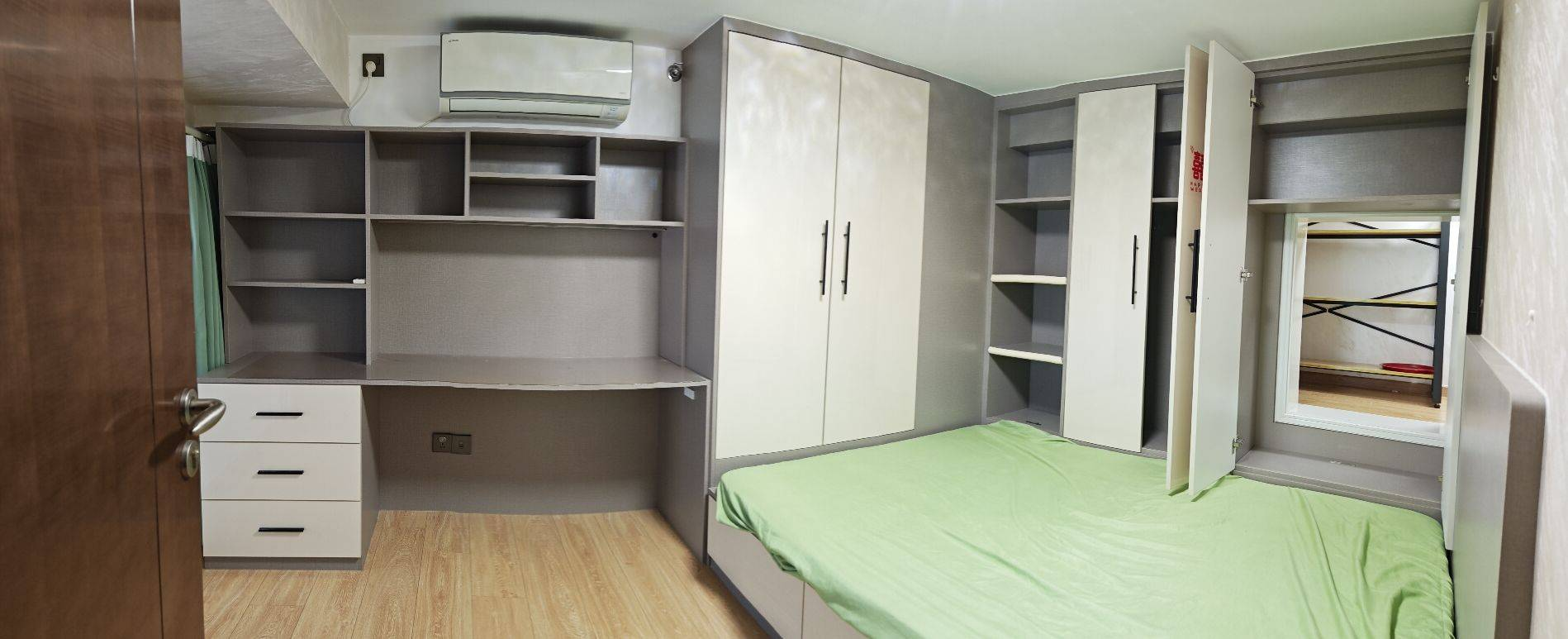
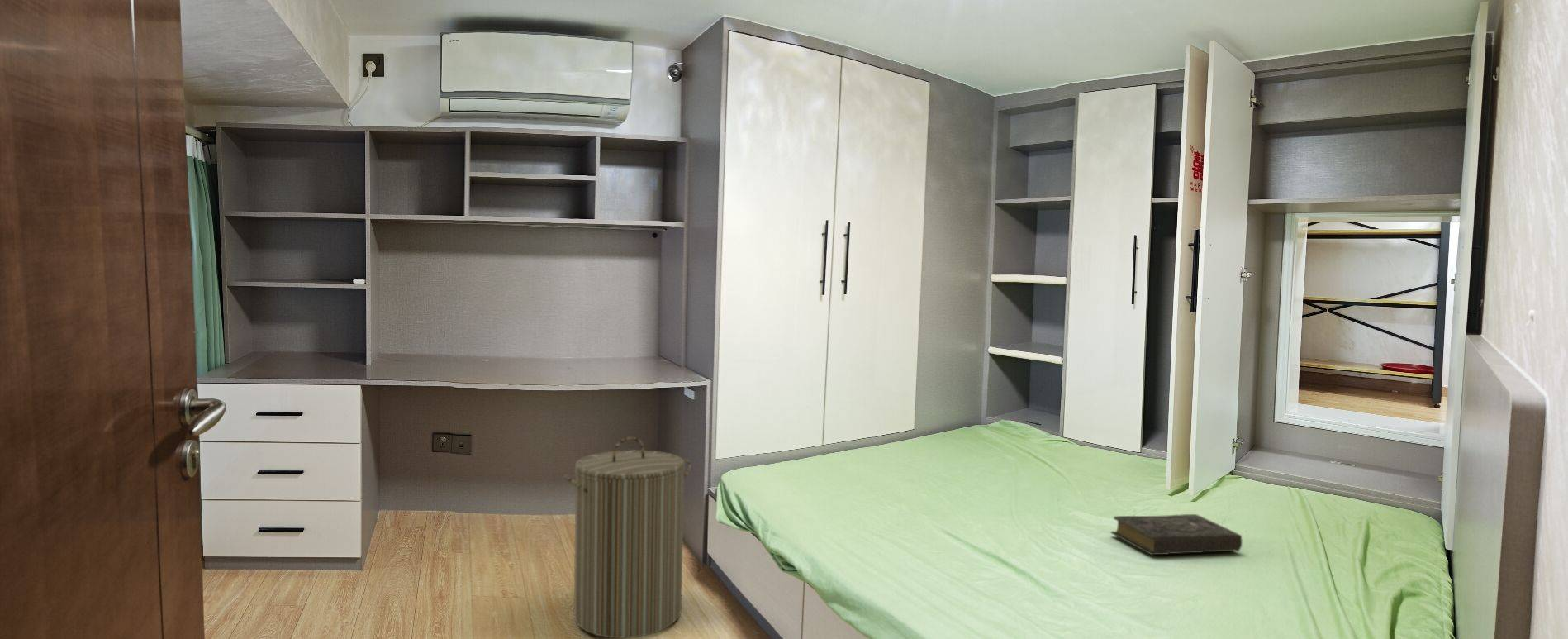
+ book [1109,513,1243,556]
+ laundry hamper [563,436,692,639]
